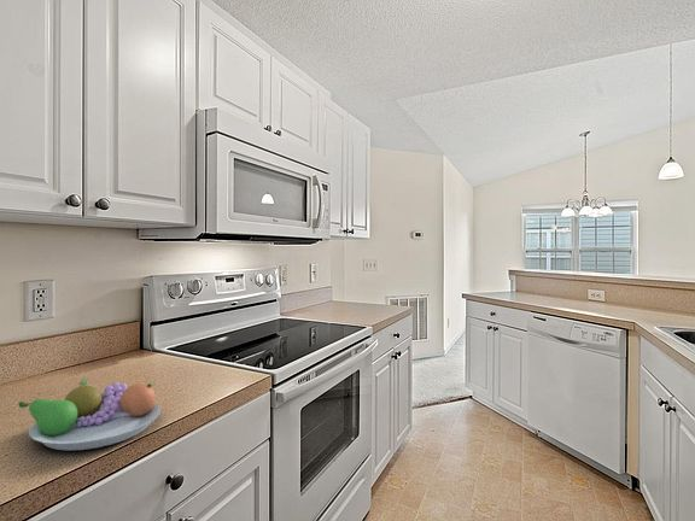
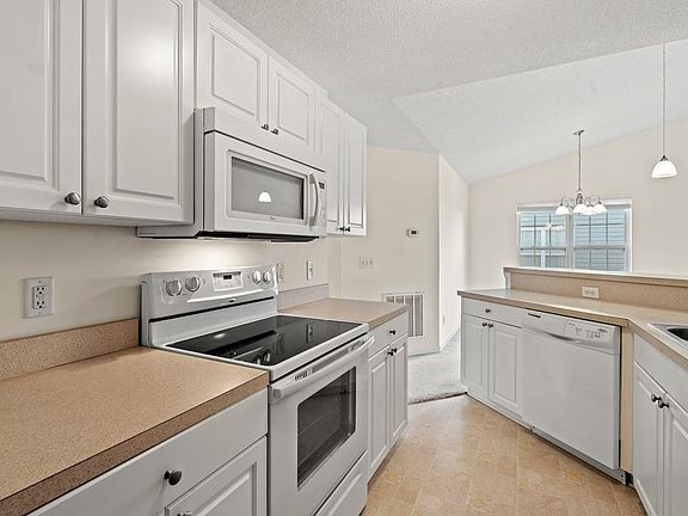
- fruit bowl [17,376,162,451]
